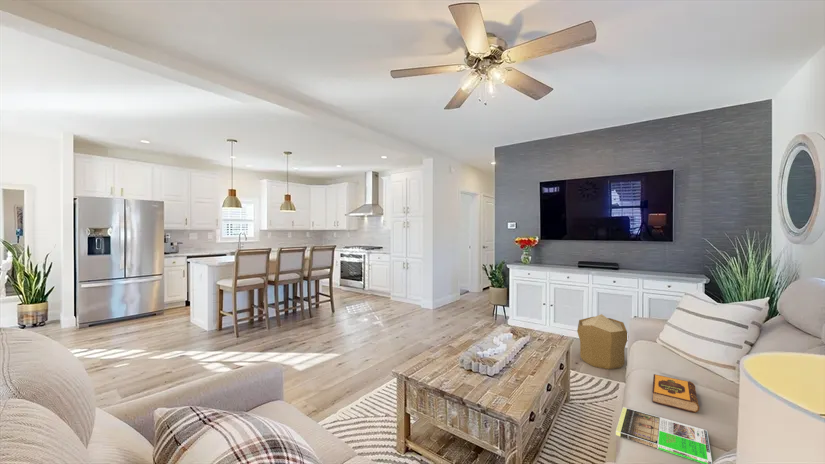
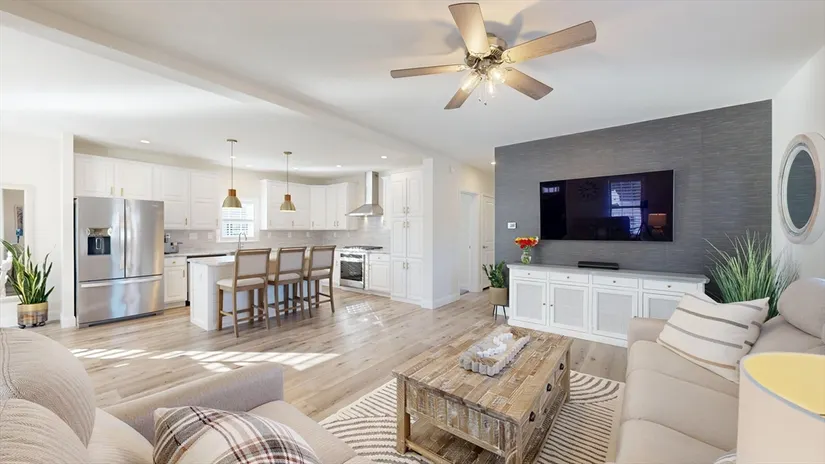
- pouf [576,313,628,370]
- hardback book [651,373,700,413]
- magazine [615,406,713,464]
